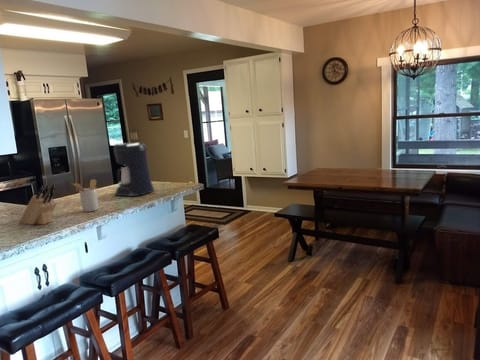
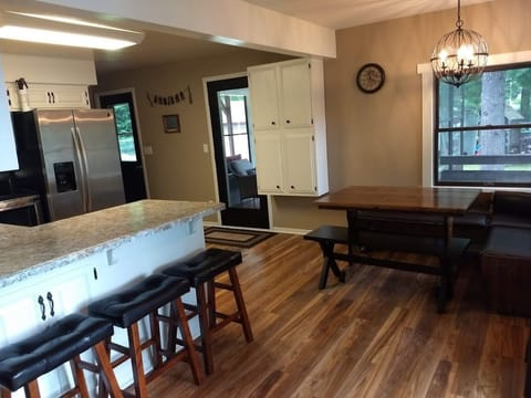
- utensil holder [71,178,99,213]
- coffee maker [113,141,156,197]
- knife block [18,183,57,225]
